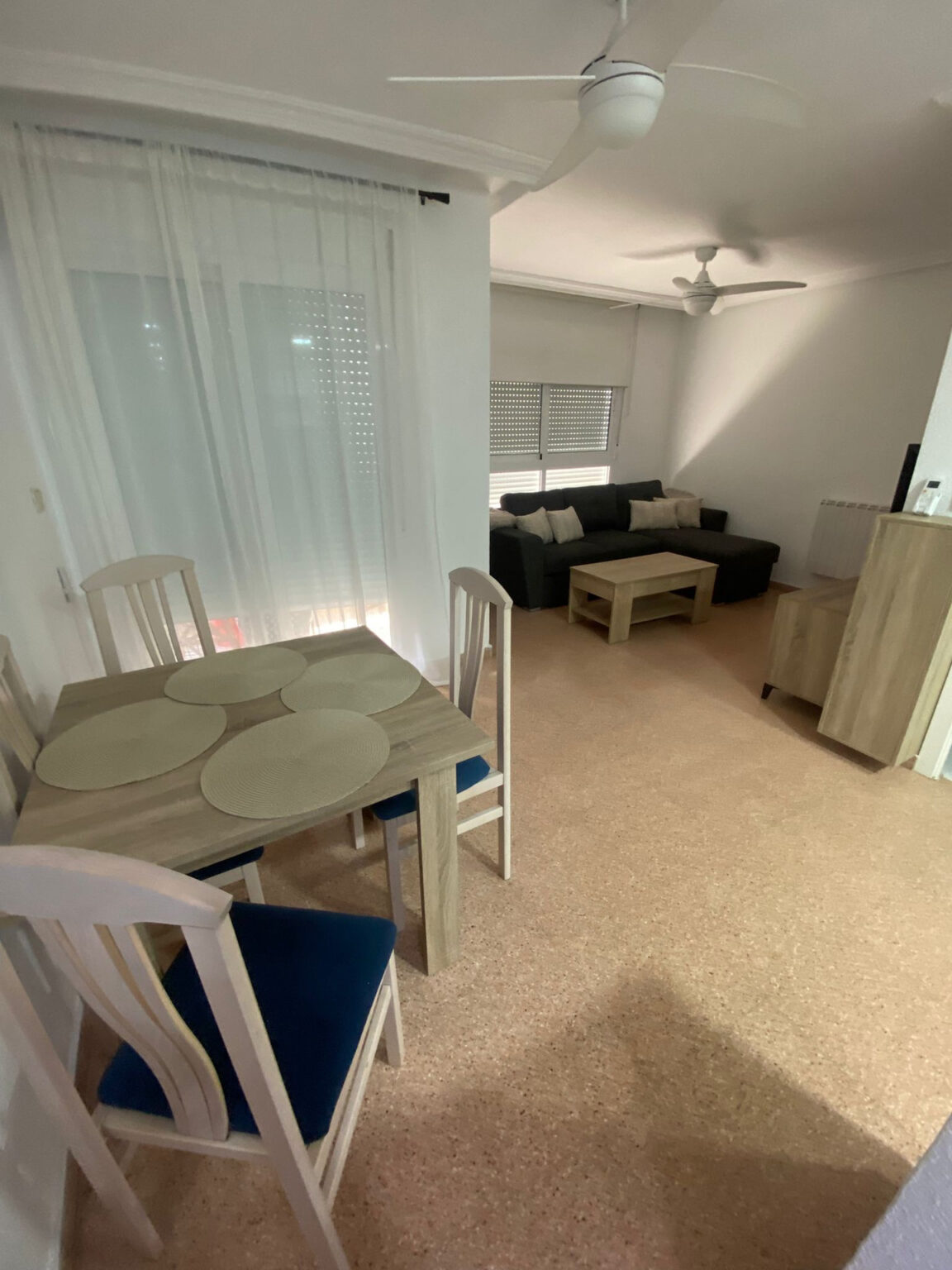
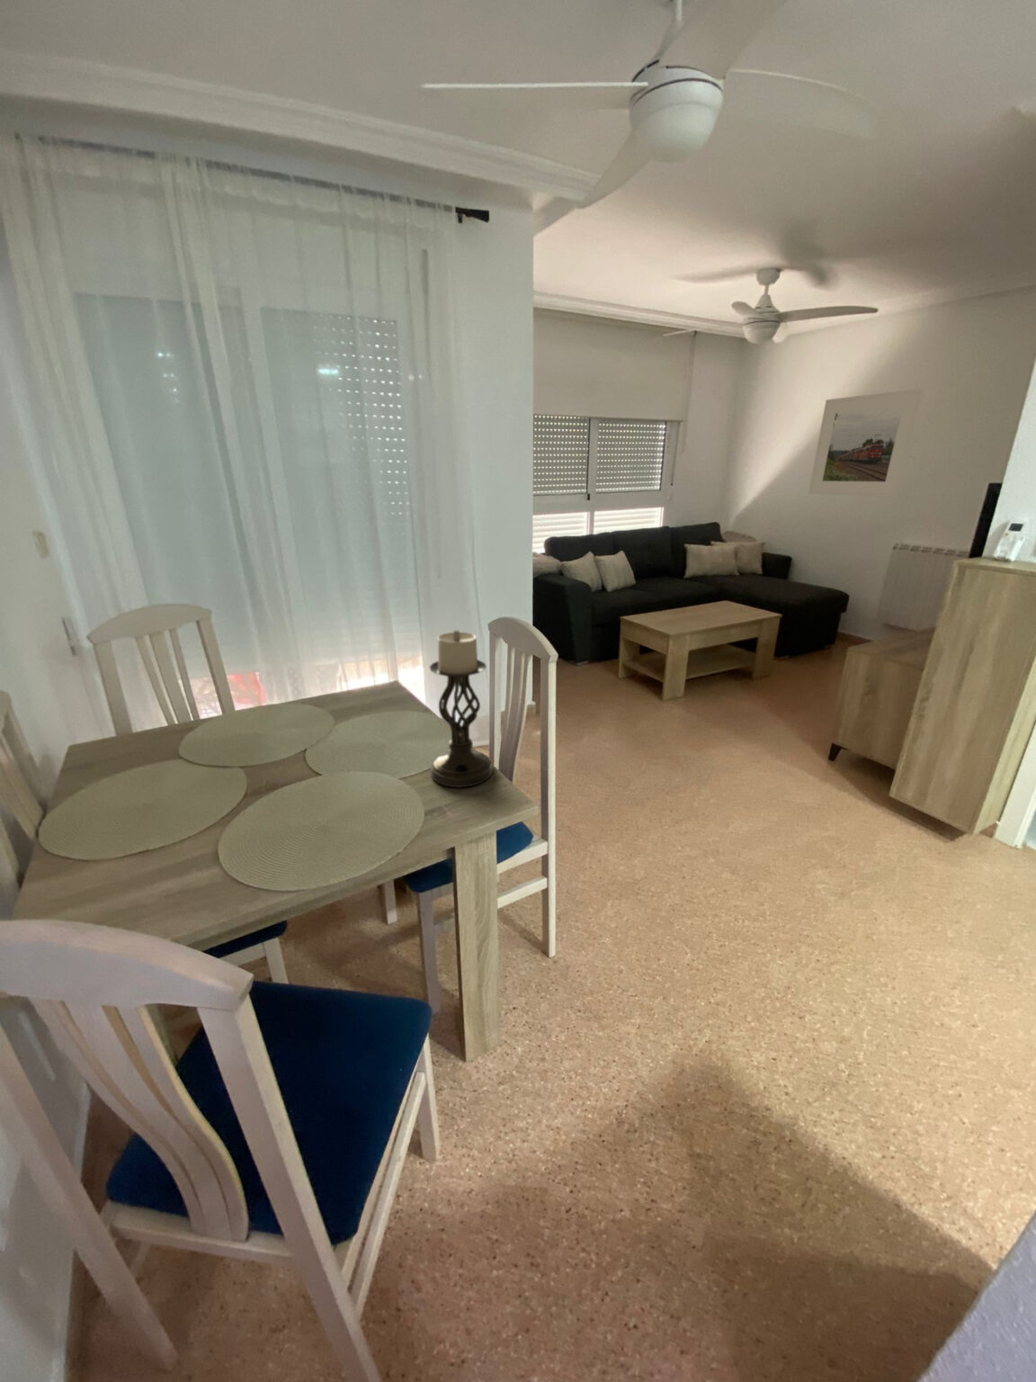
+ candle holder [429,630,494,788]
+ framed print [807,387,925,497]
